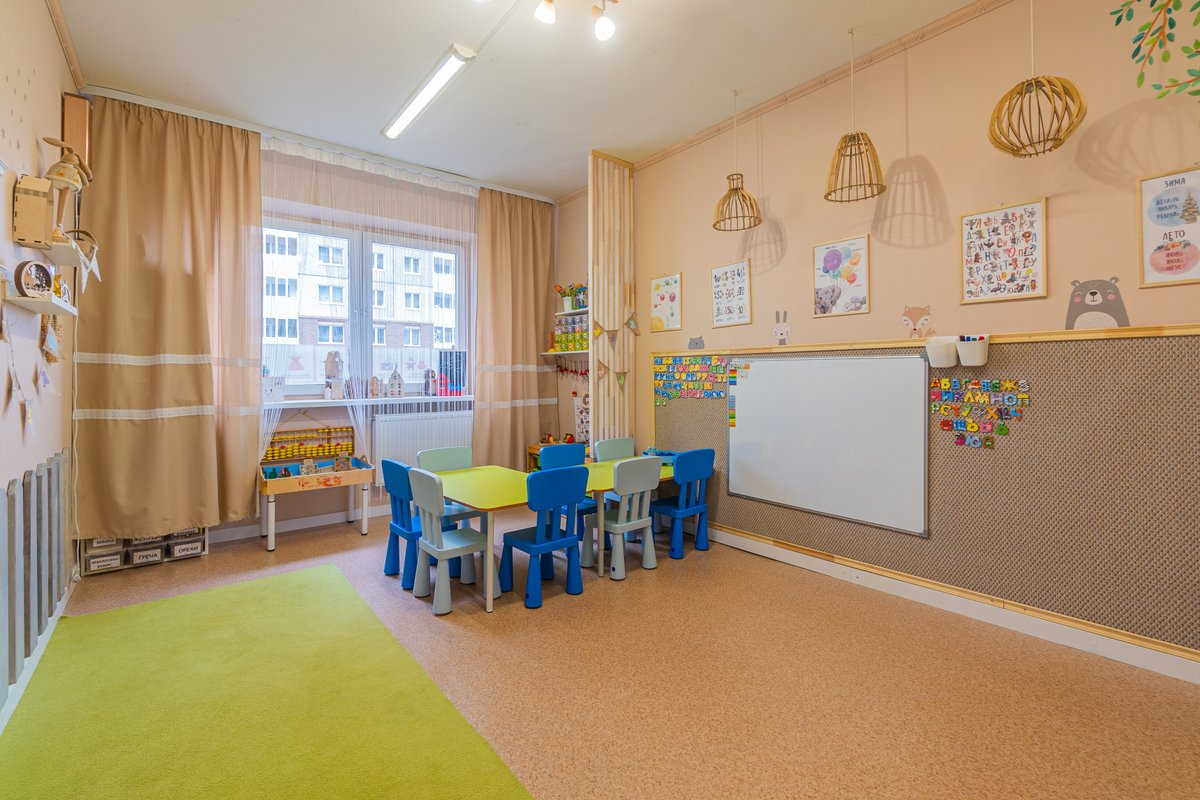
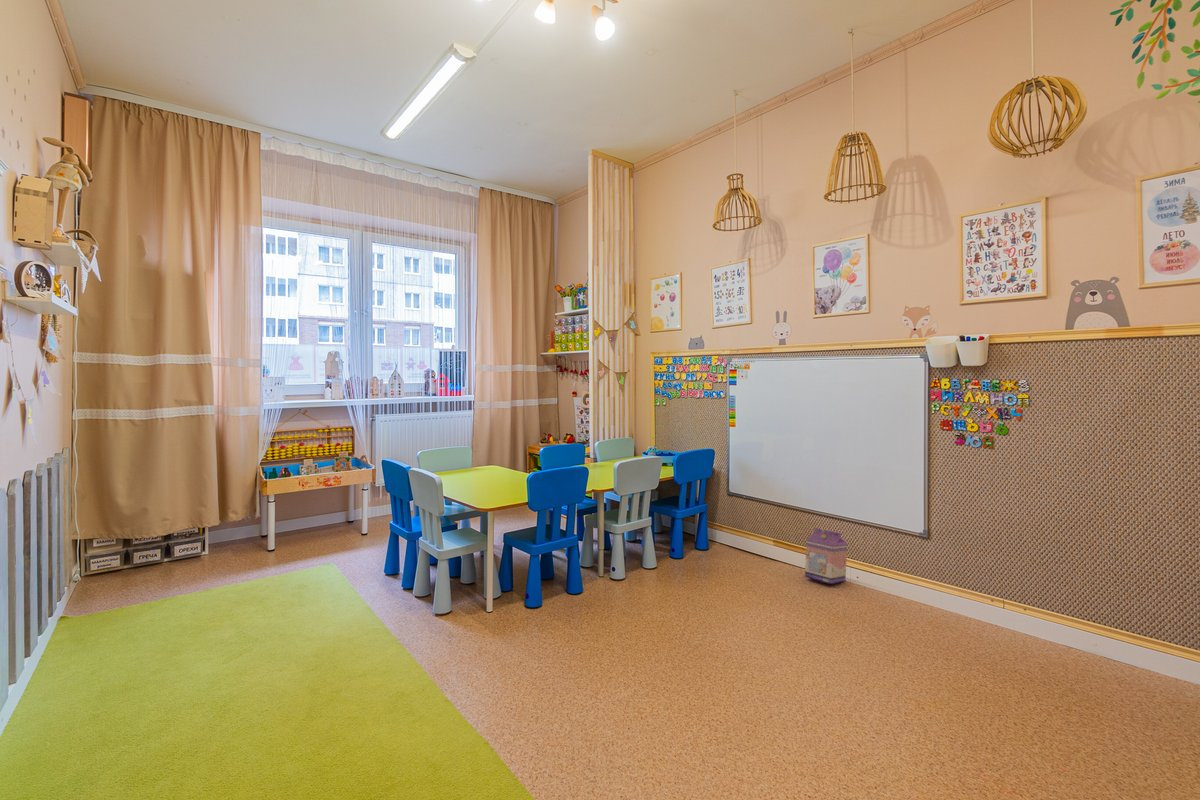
+ milk carton [804,526,848,585]
